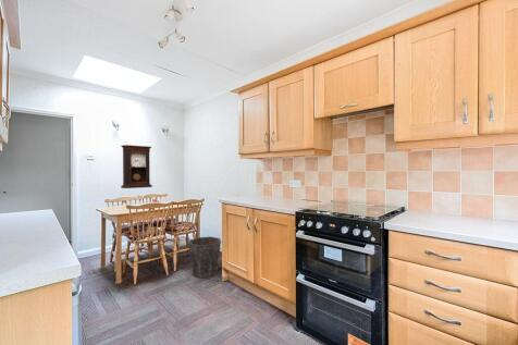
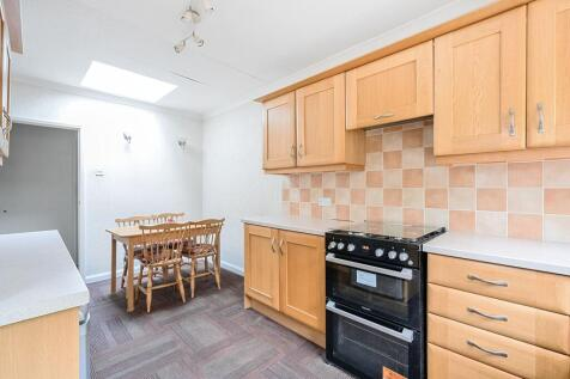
- waste bin [187,235,222,279]
- pendulum clock [120,144,153,189]
